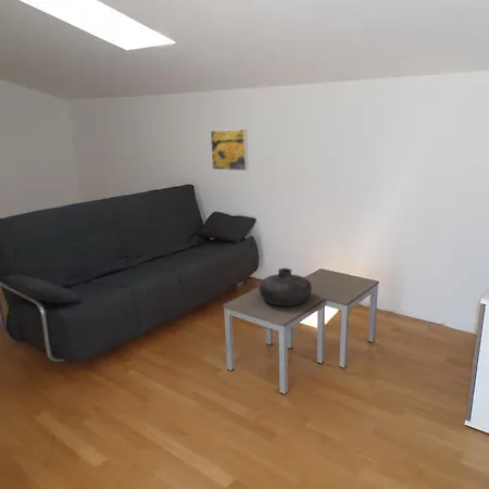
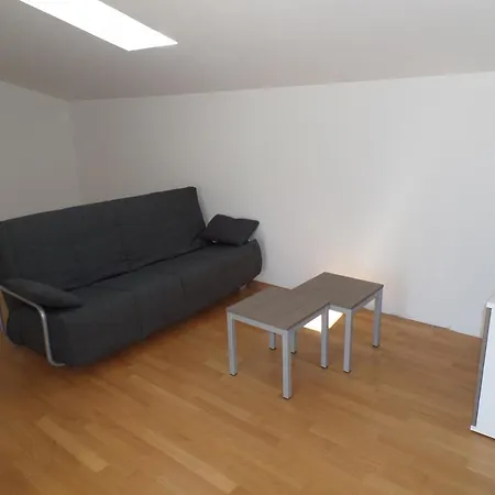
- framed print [210,128,249,172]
- vase [258,267,313,308]
